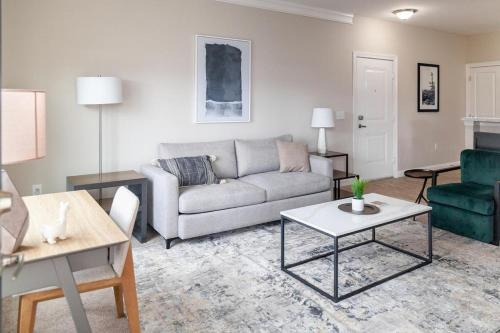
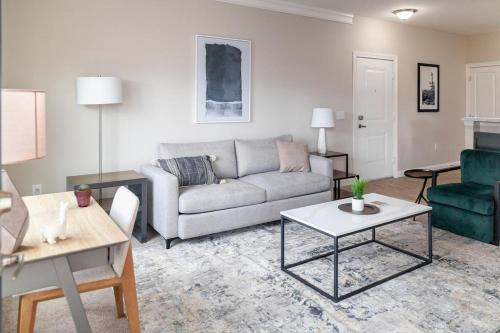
+ potted succulent [73,183,93,207]
